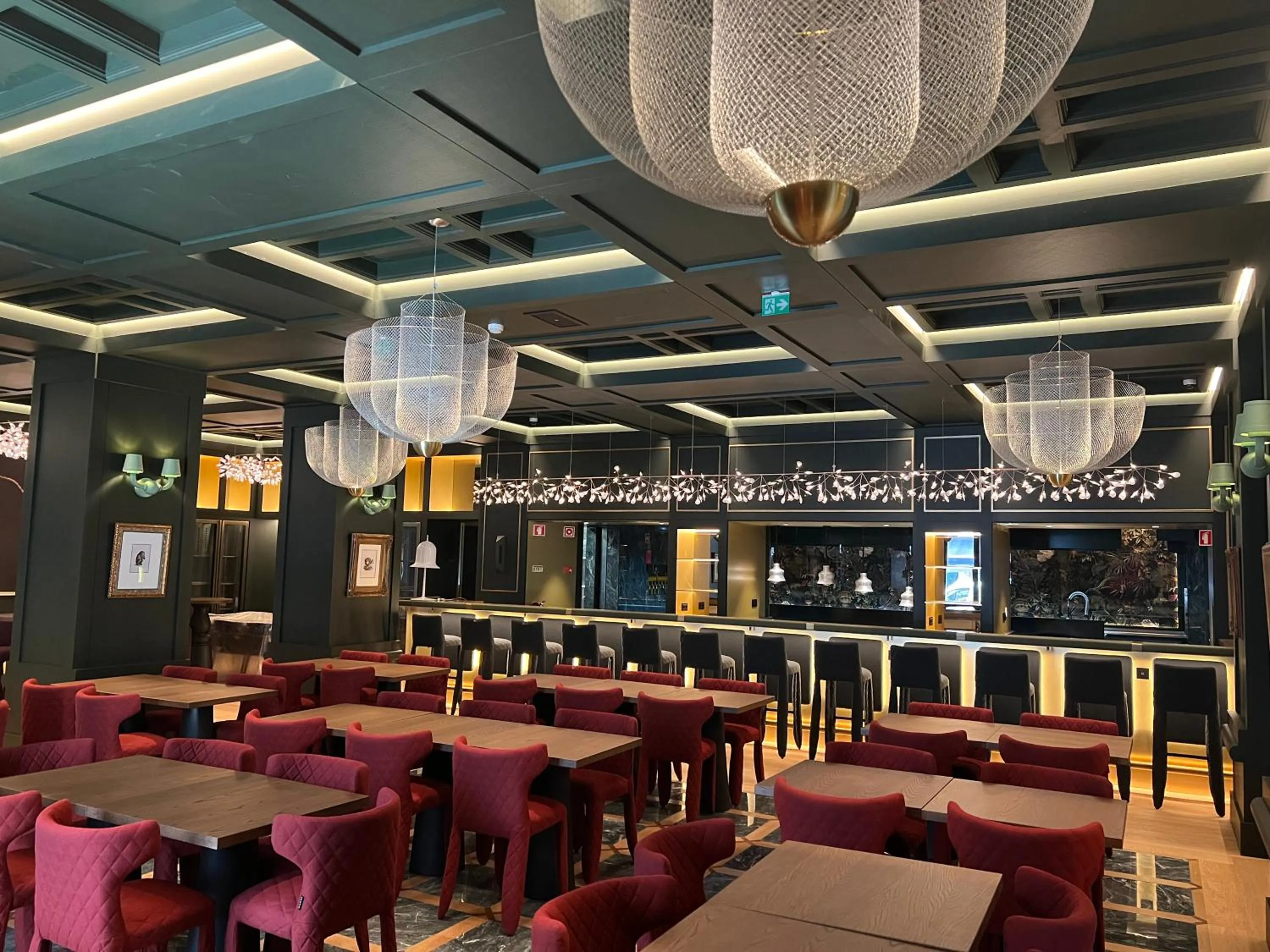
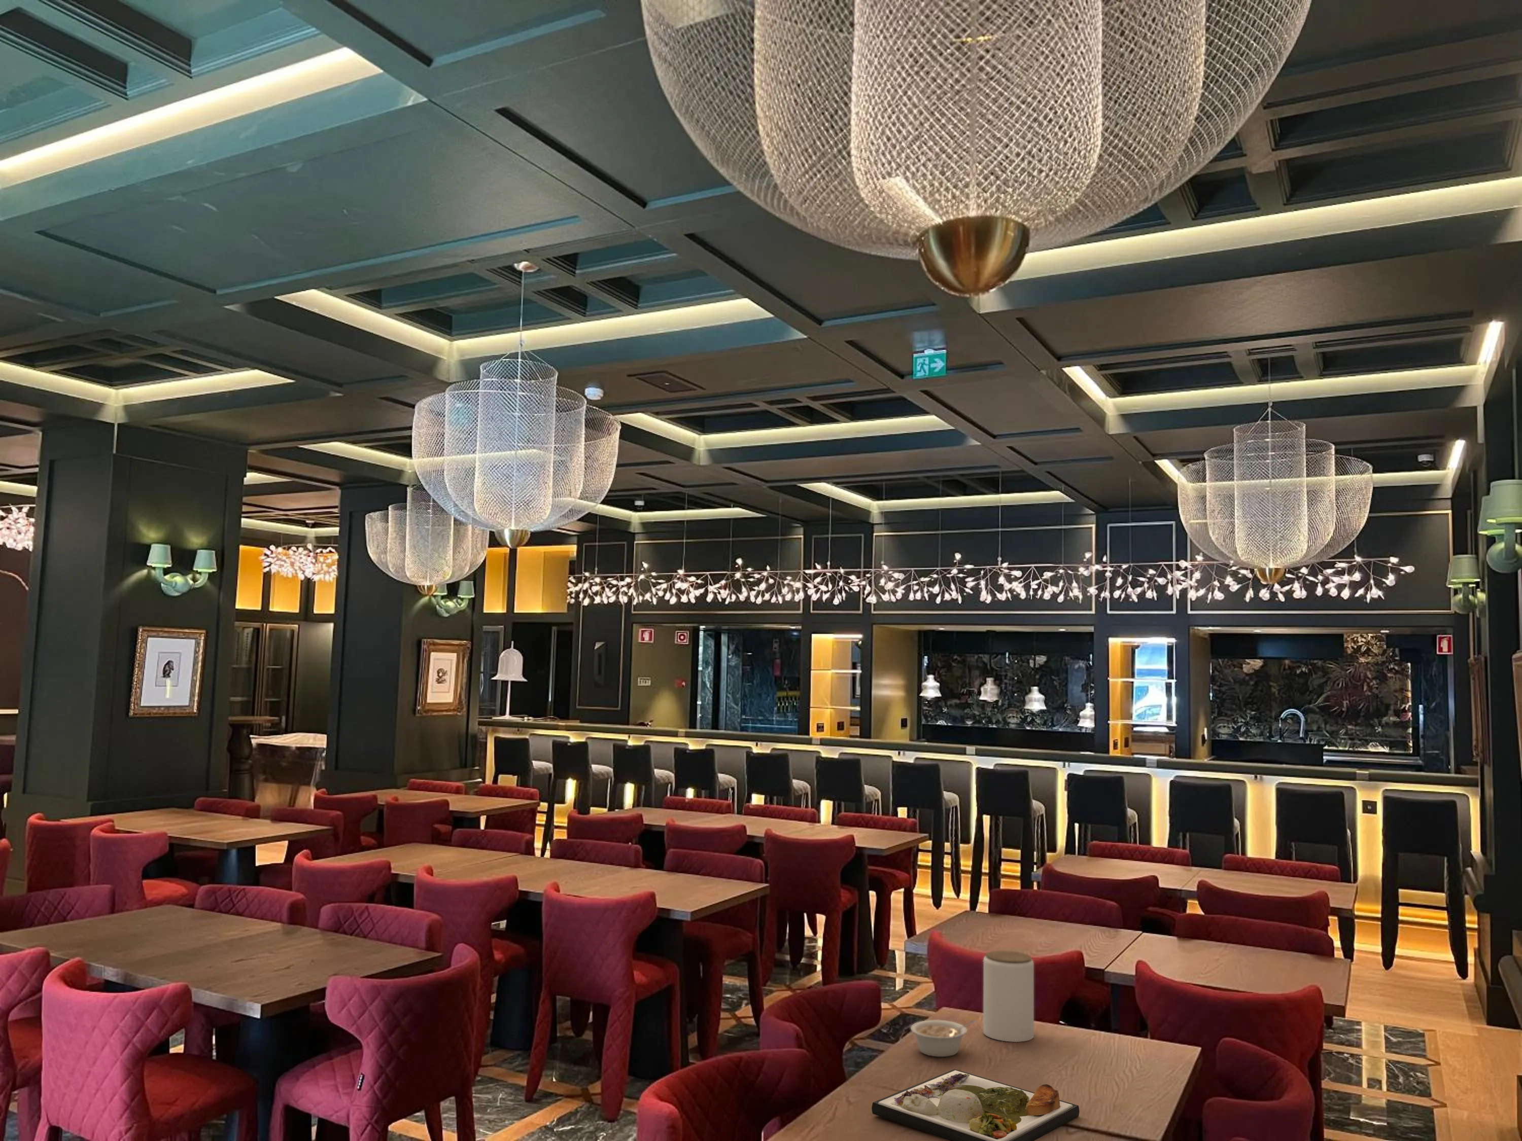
+ jar [983,950,1034,1043]
+ dinner plate [871,1068,1080,1141]
+ legume [910,1020,977,1057]
